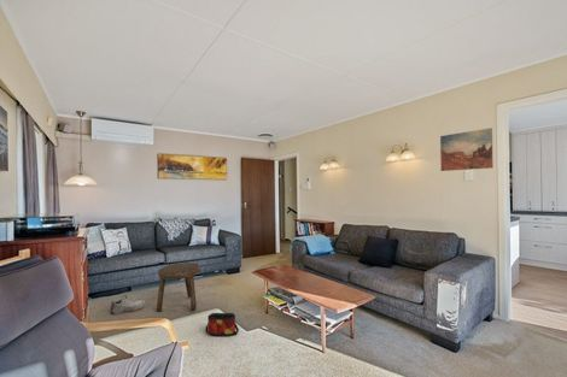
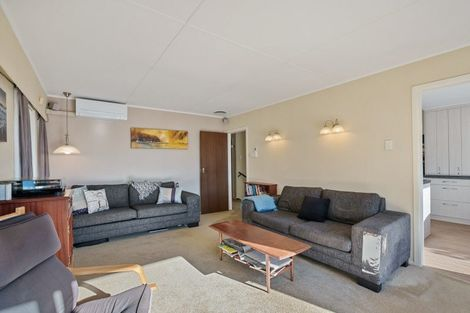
- wall art [439,126,495,172]
- bag [205,312,240,337]
- shoe [110,294,146,316]
- stool [156,261,201,313]
